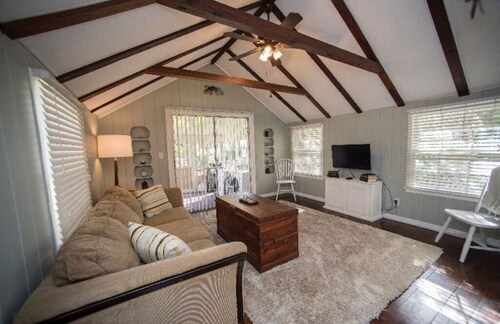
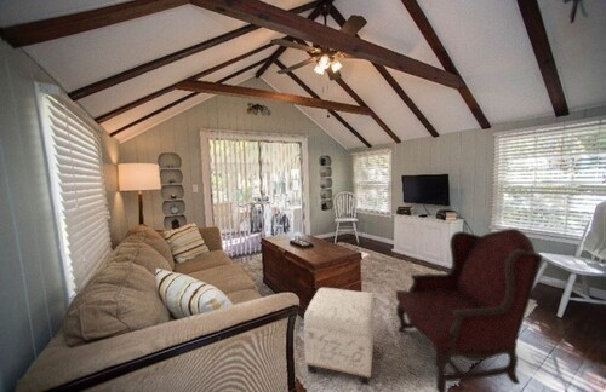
+ ottoman [303,287,376,386]
+ armchair [395,227,544,392]
